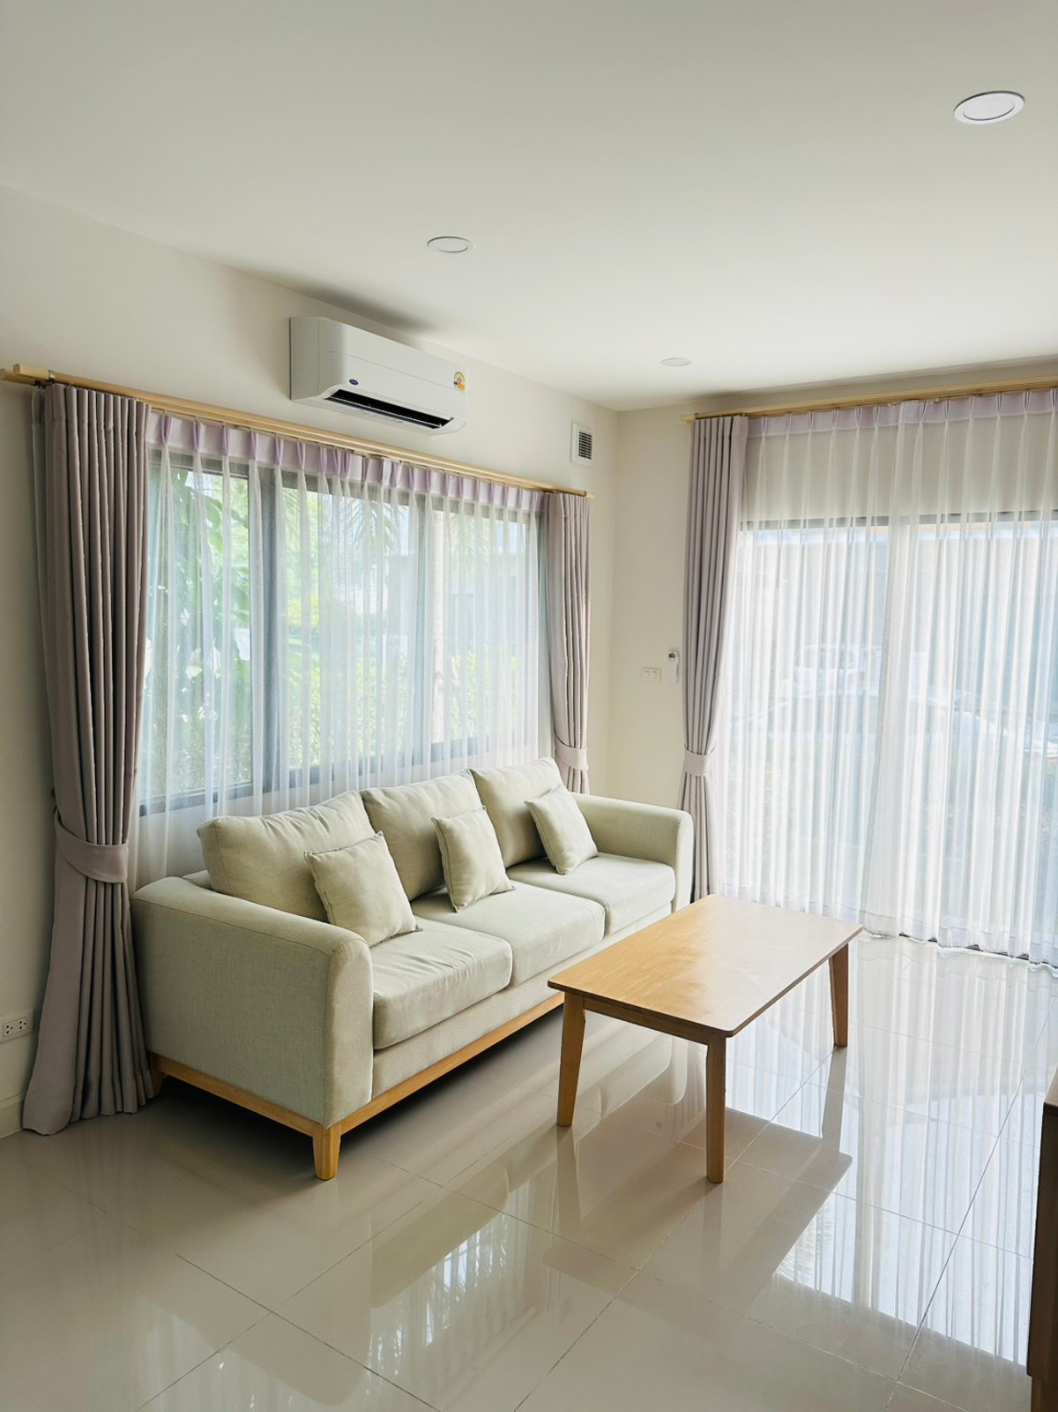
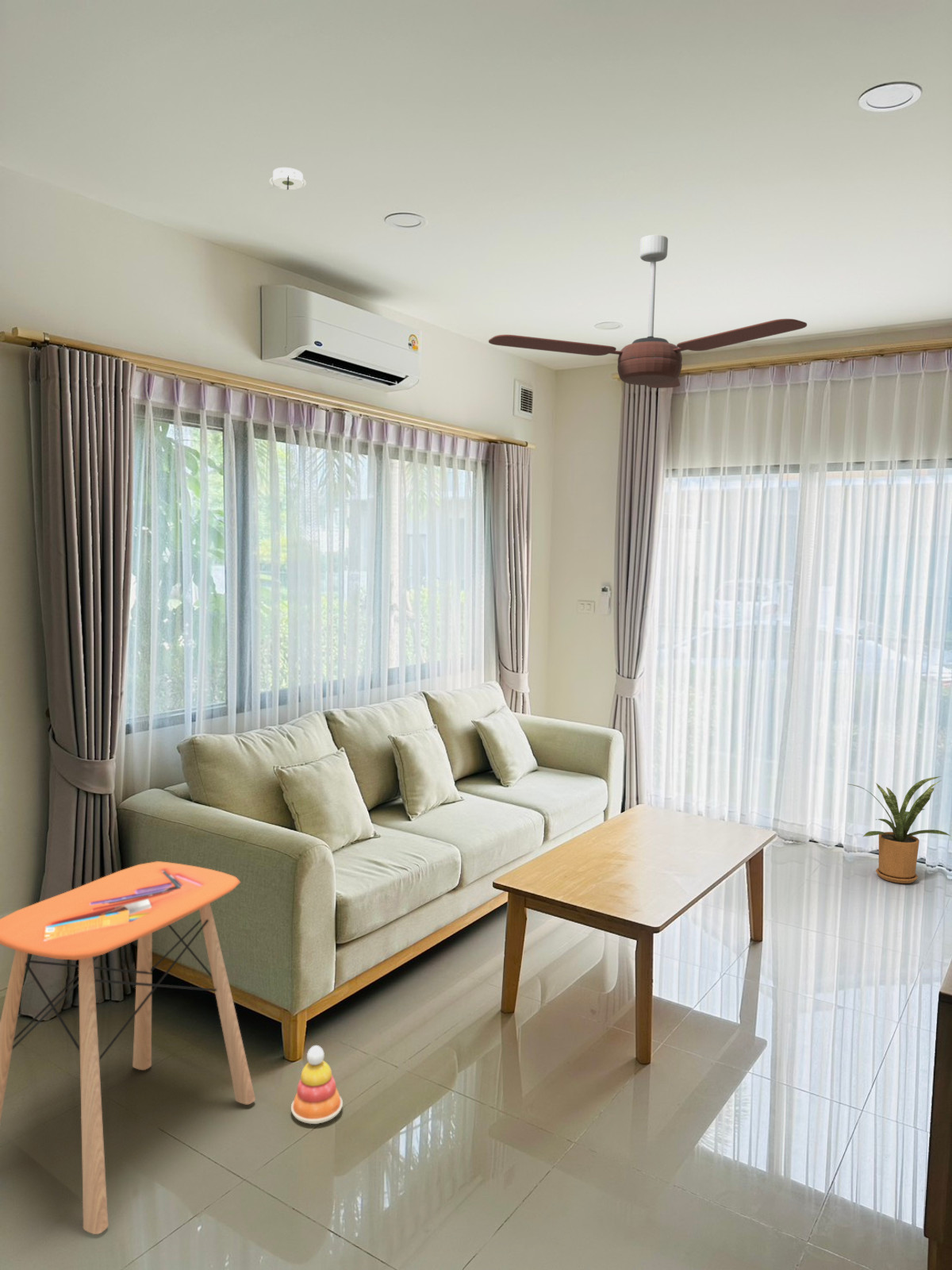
+ stacking toy [290,1045,344,1125]
+ ceiling fan [488,234,808,389]
+ house plant [848,775,951,884]
+ side table [0,860,256,1235]
+ smoke detector [267,167,307,191]
